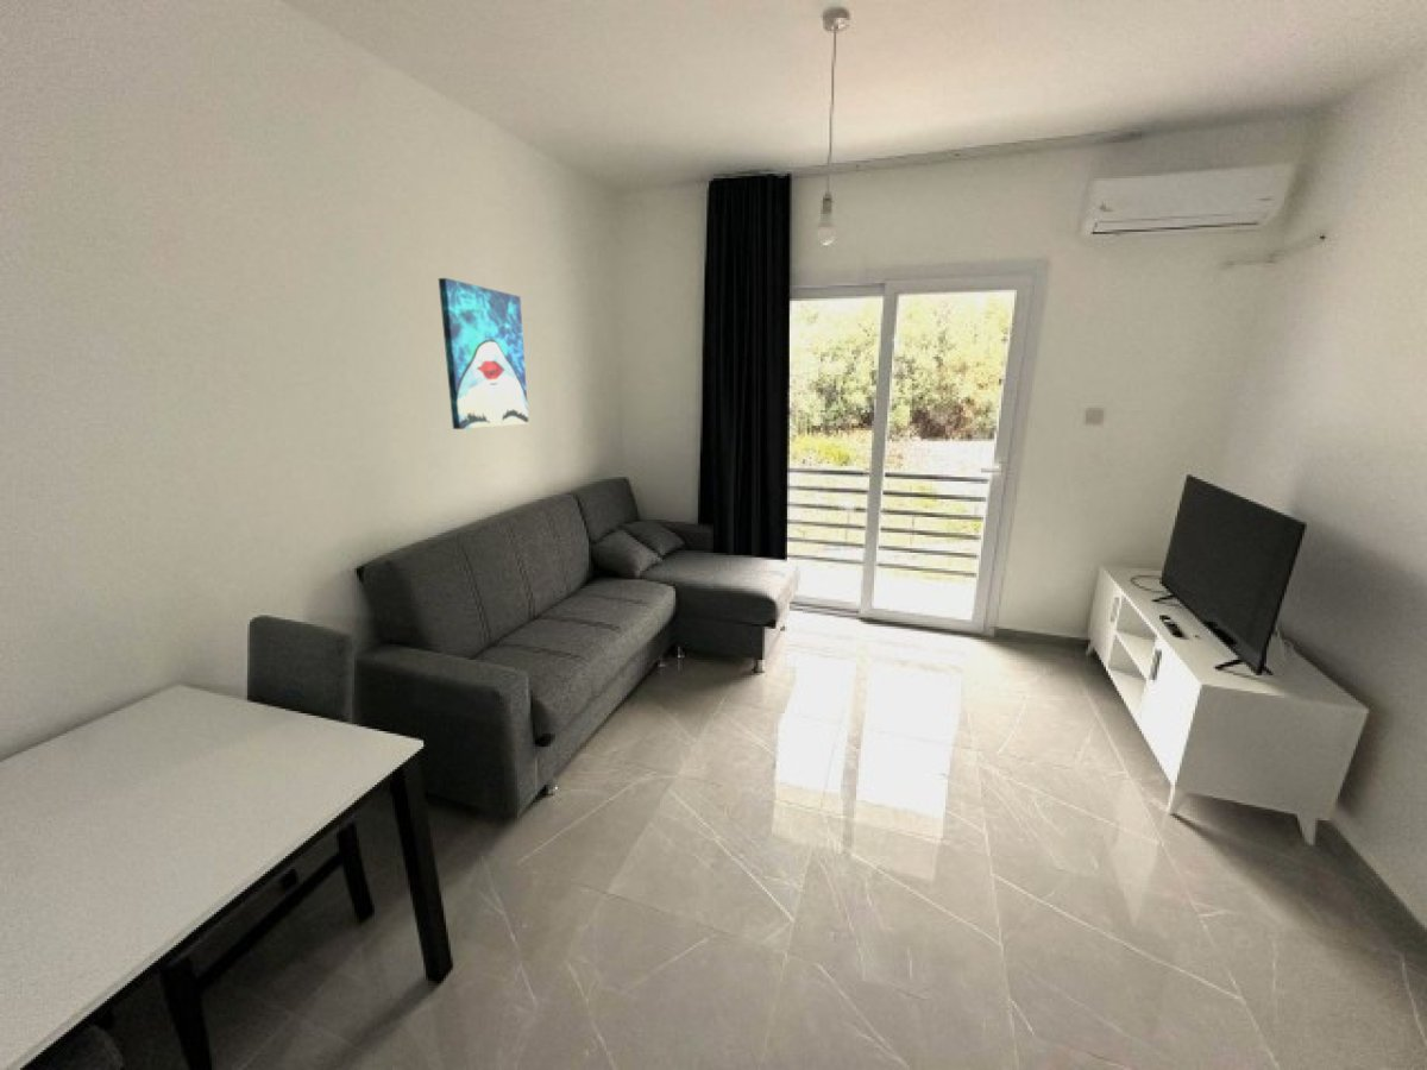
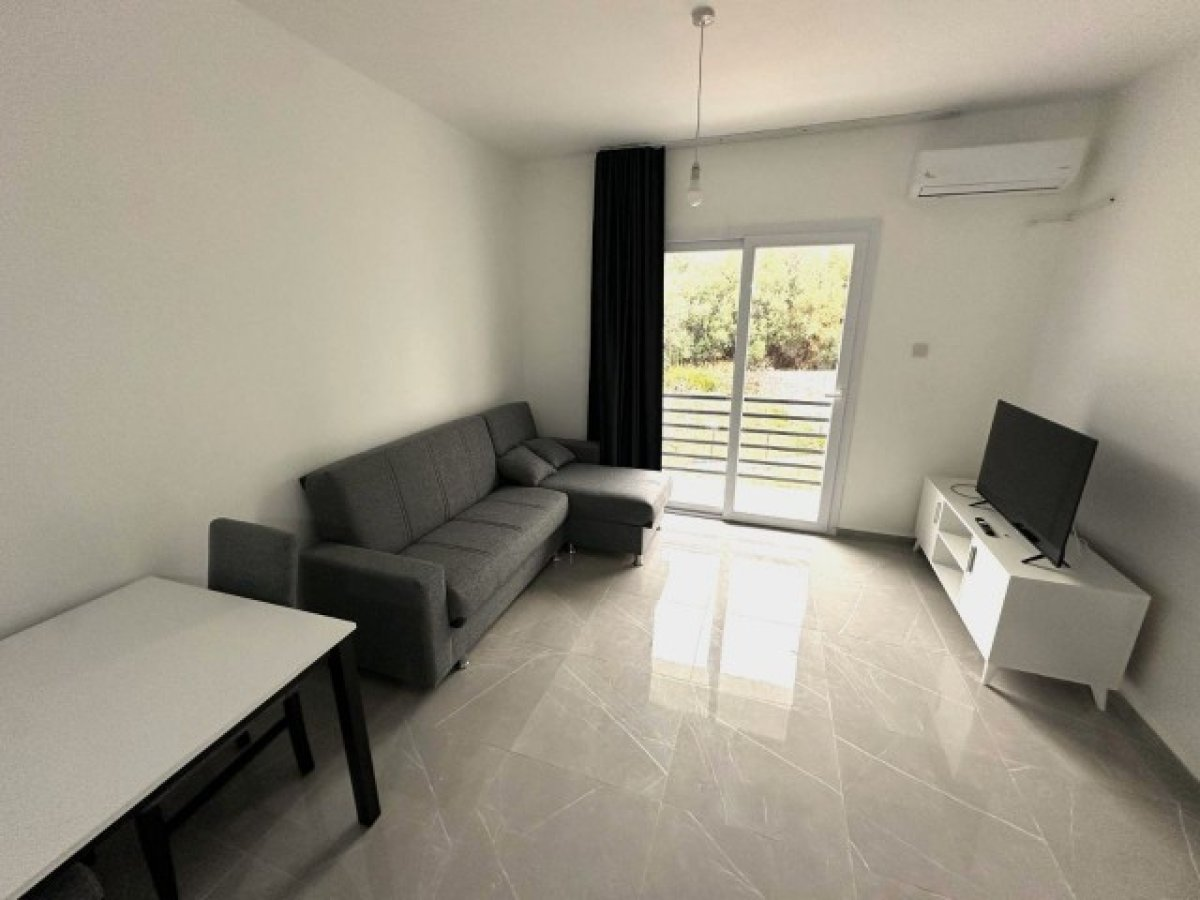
- wall art [438,277,529,430]
